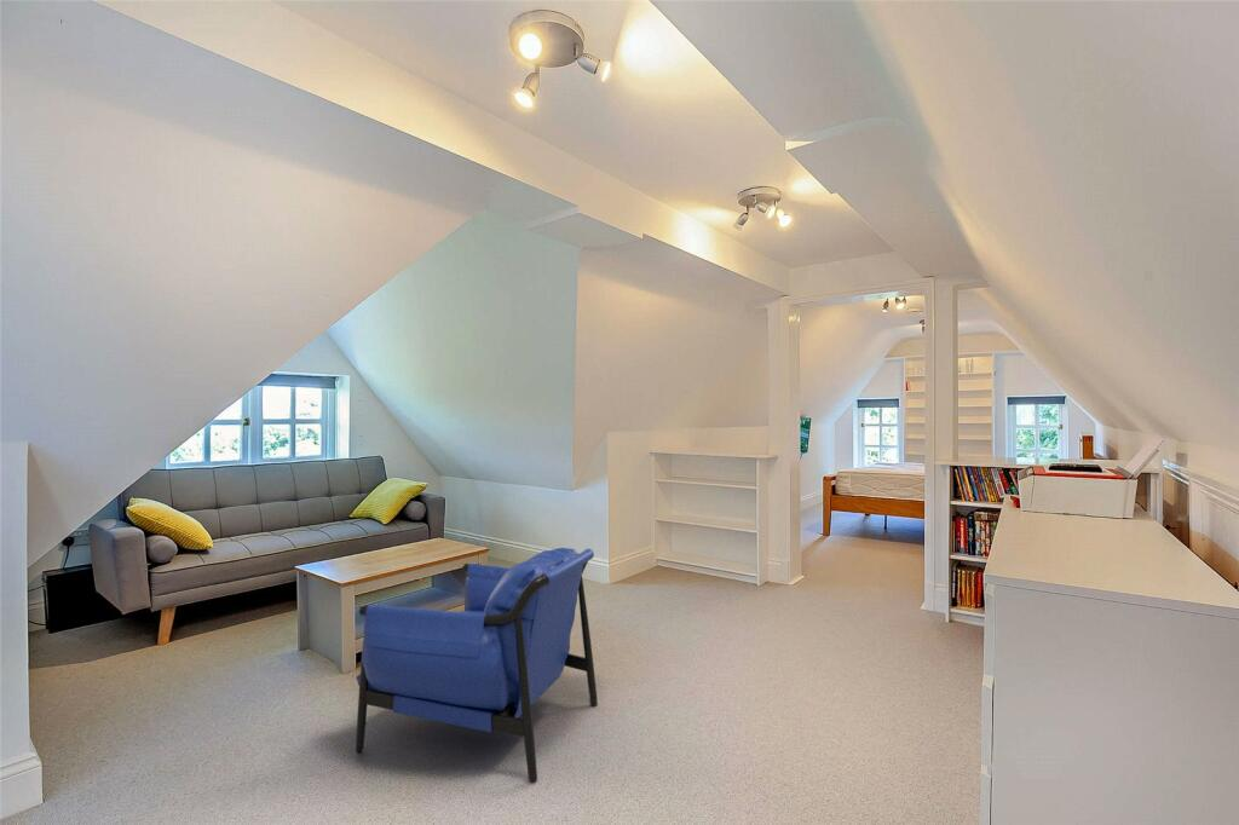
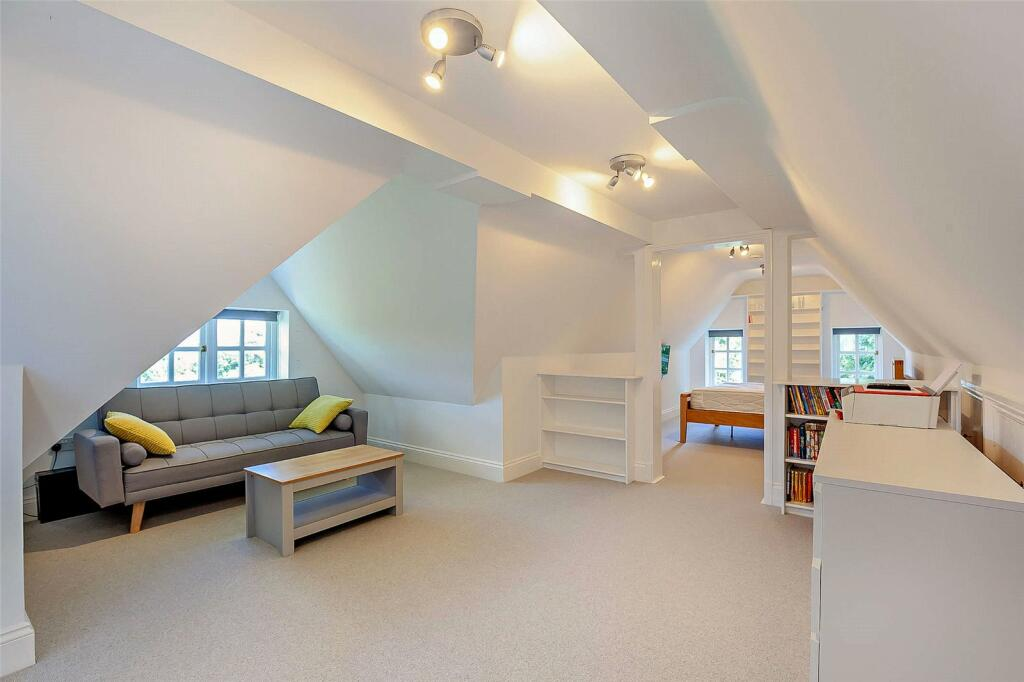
- armchair [355,547,599,784]
